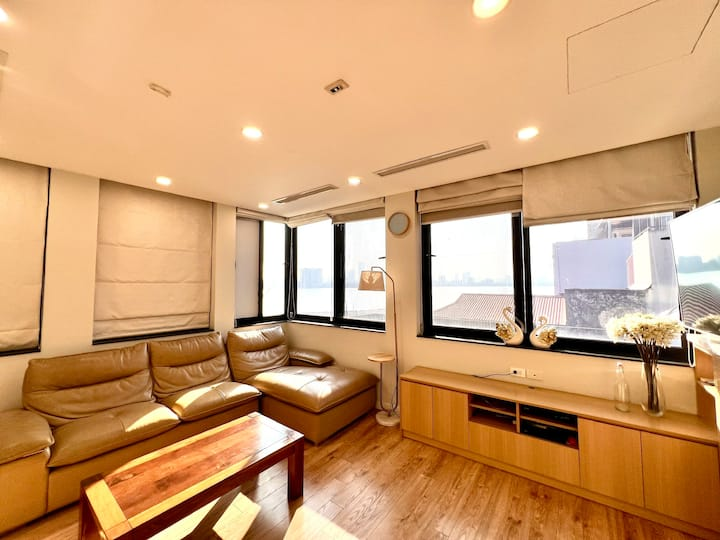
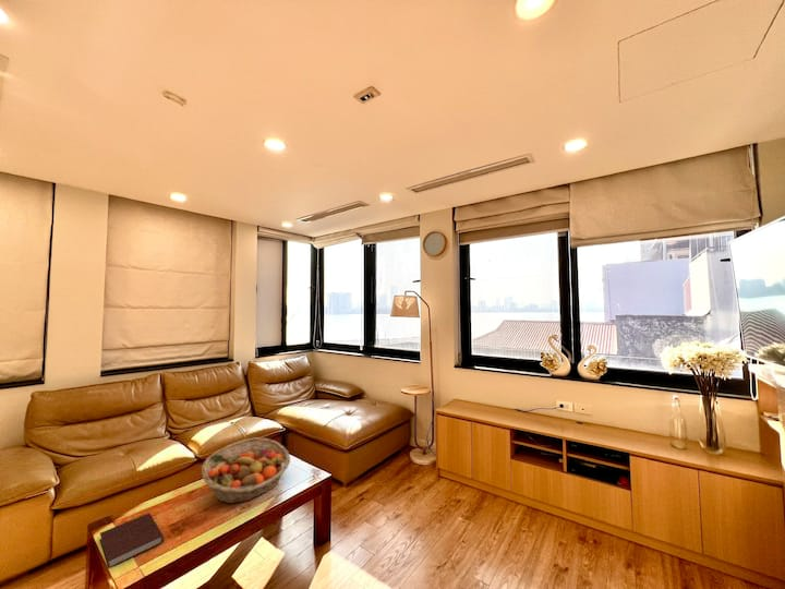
+ fruit basket [201,436,291,505]
+ notebook [99,512,165,569]
